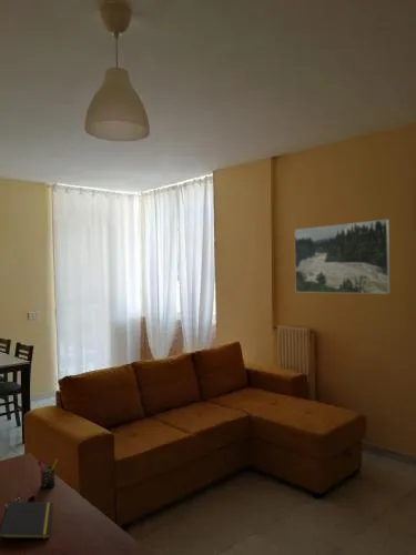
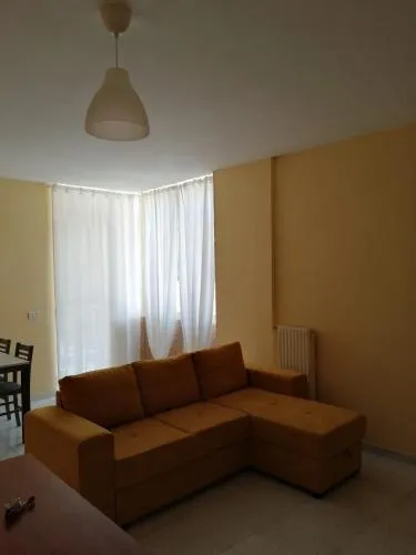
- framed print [294,219,392,295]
- notepad [0,501,54,548]
- pen holder [37,457,59,490]
